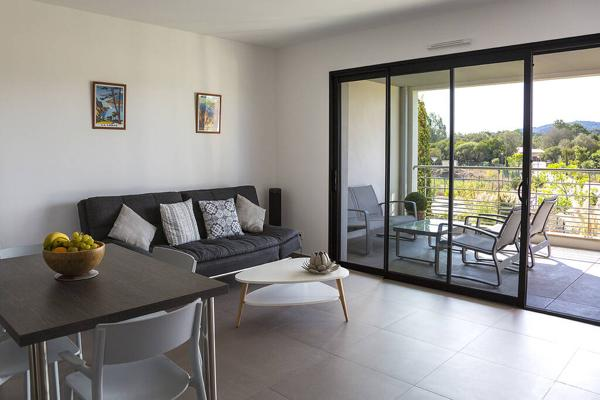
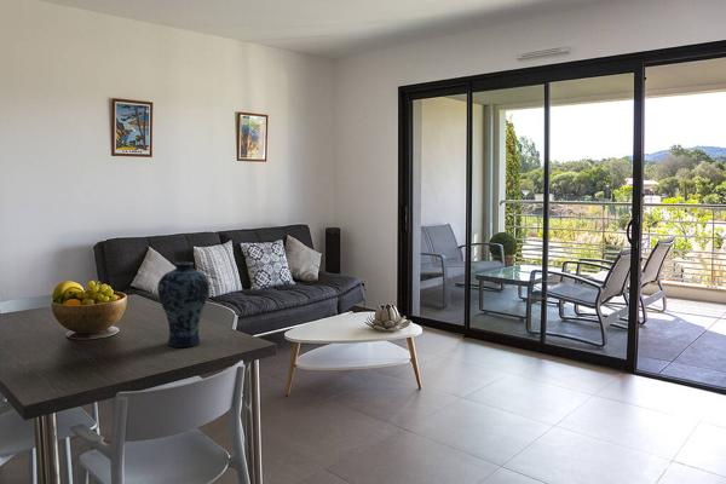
+ vase [156,260,211,348]
